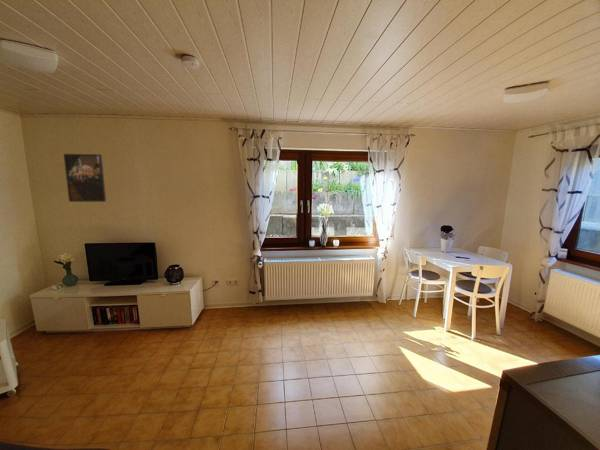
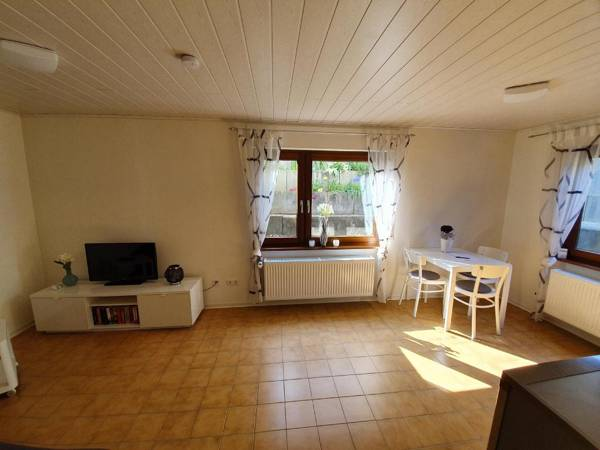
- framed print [63,153,107,203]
